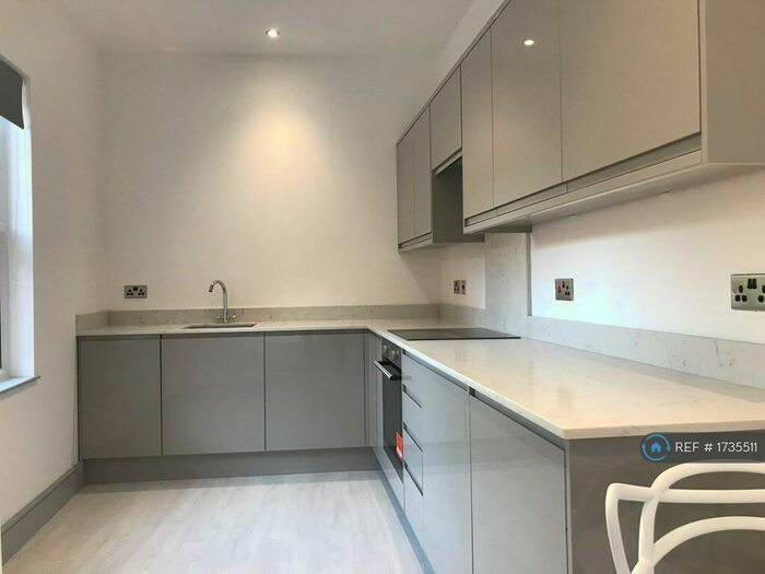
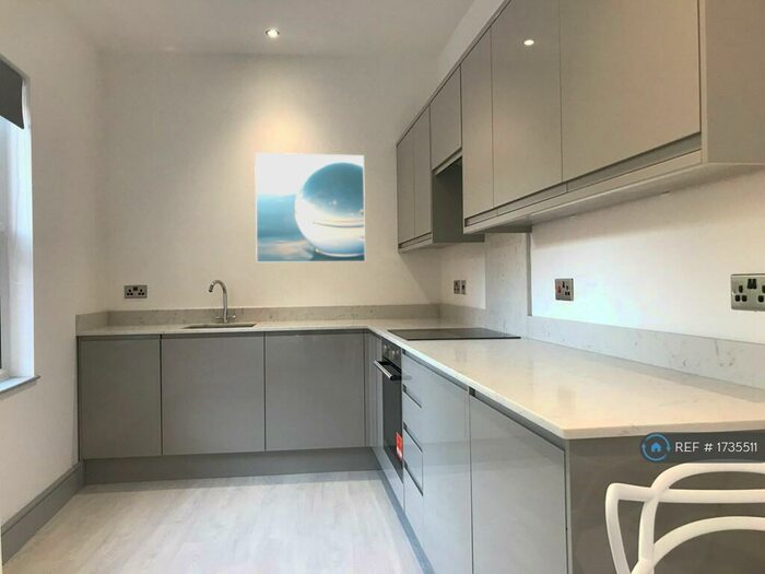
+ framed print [254,152,366,263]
